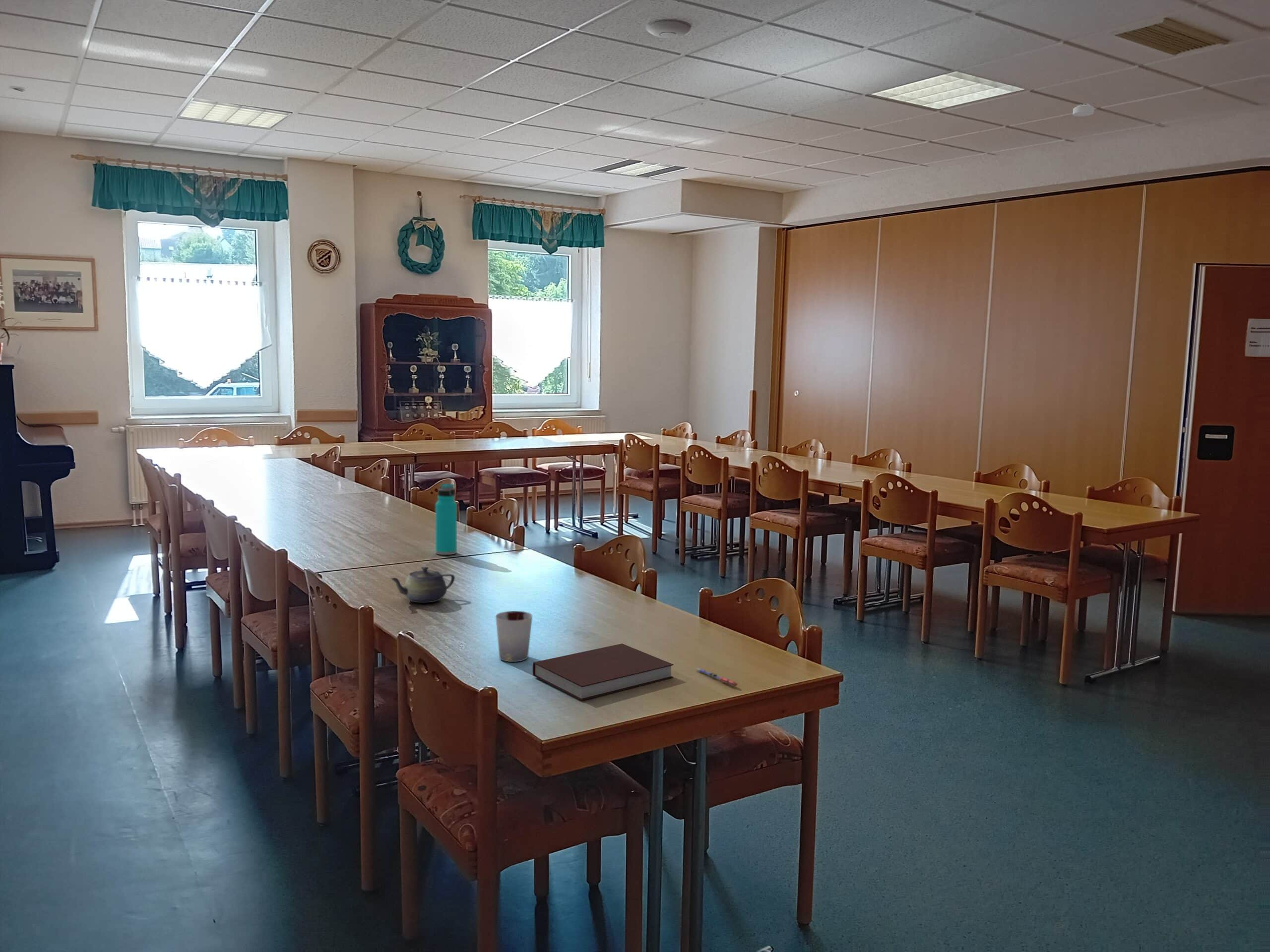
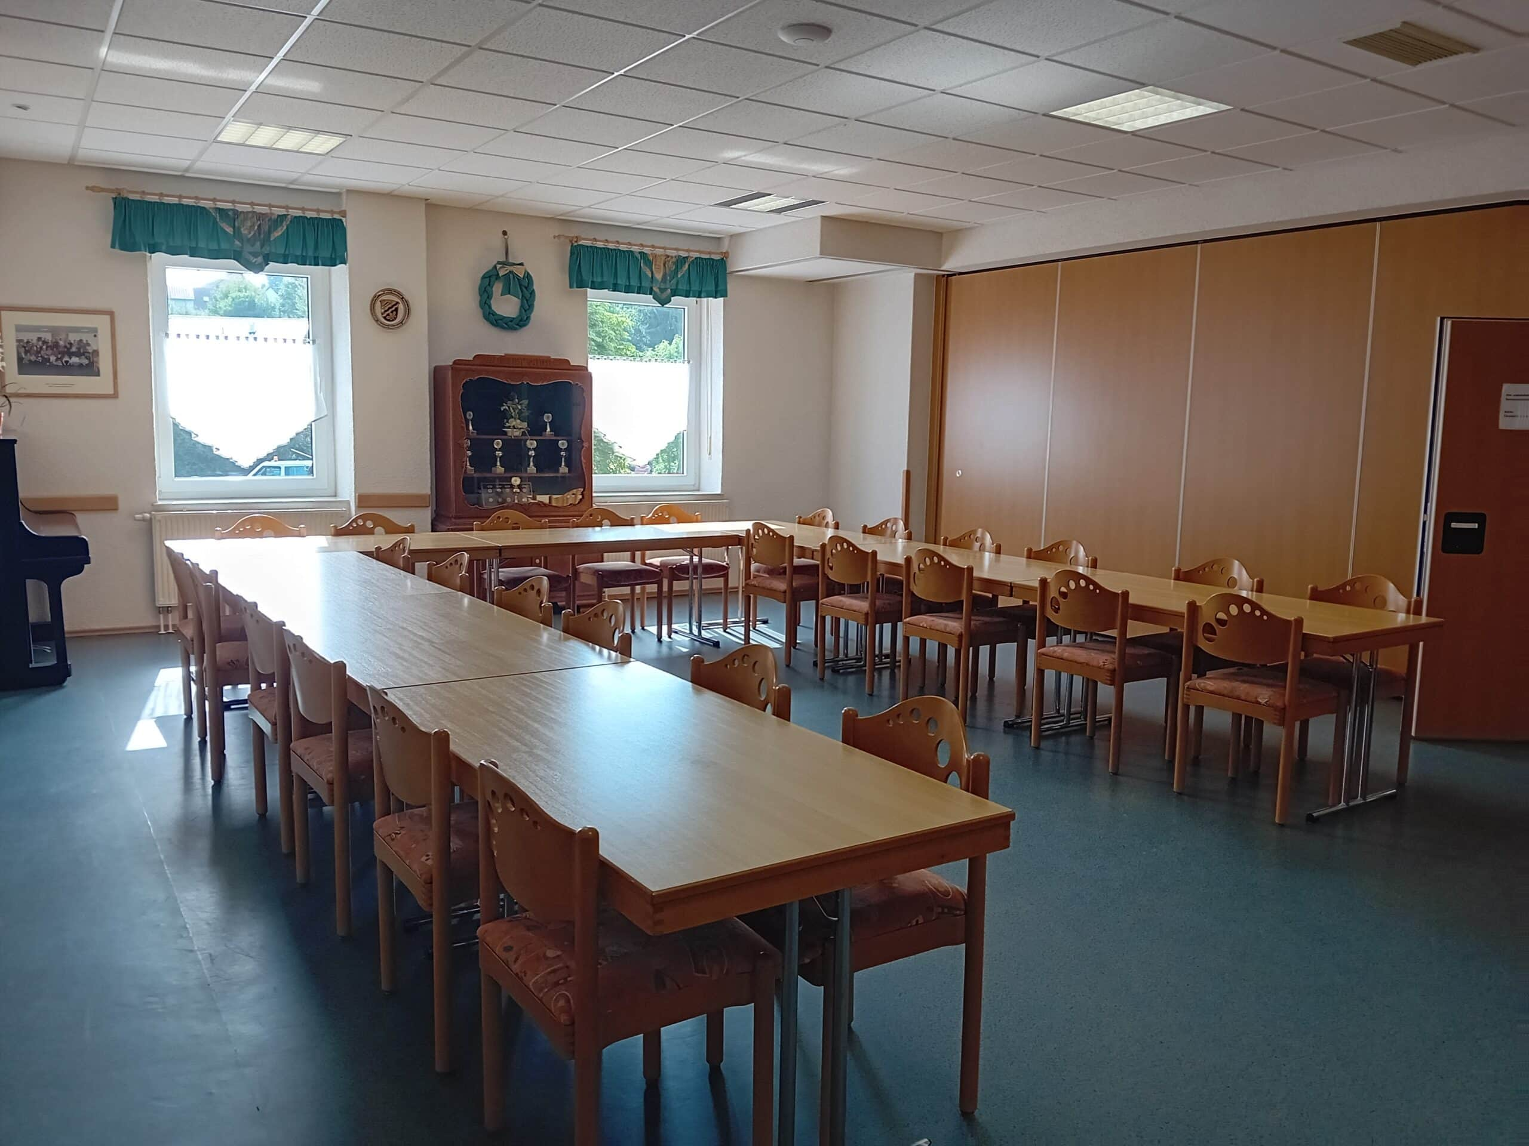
- water bottle [435,483,457,555]
- teapot [389,566,455,603]
- pen [696,667,739,687]
- smoke detector [1072,103,1094,117]
- cup [495,610,533,662]
- notebook [532,643,674,701]
